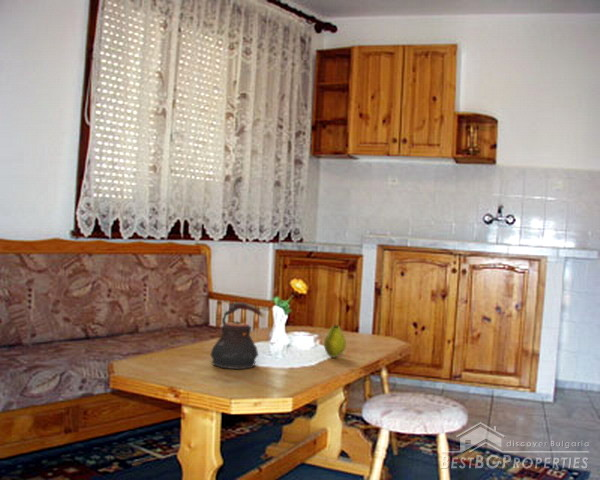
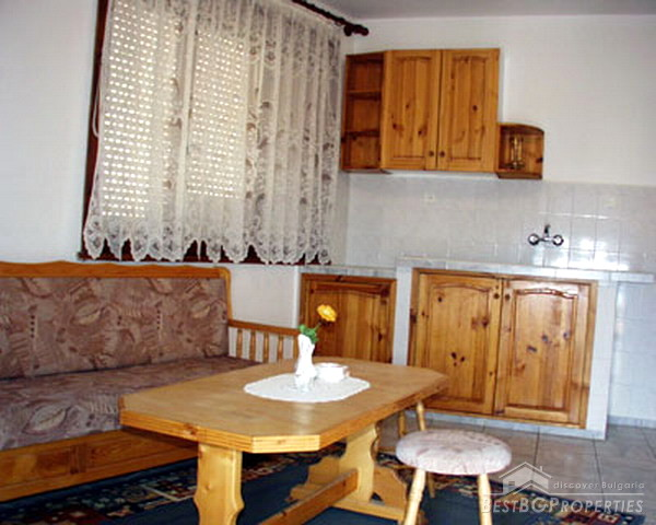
- fruit [323,323,347,358]
- teapot [210,302,266,370]
